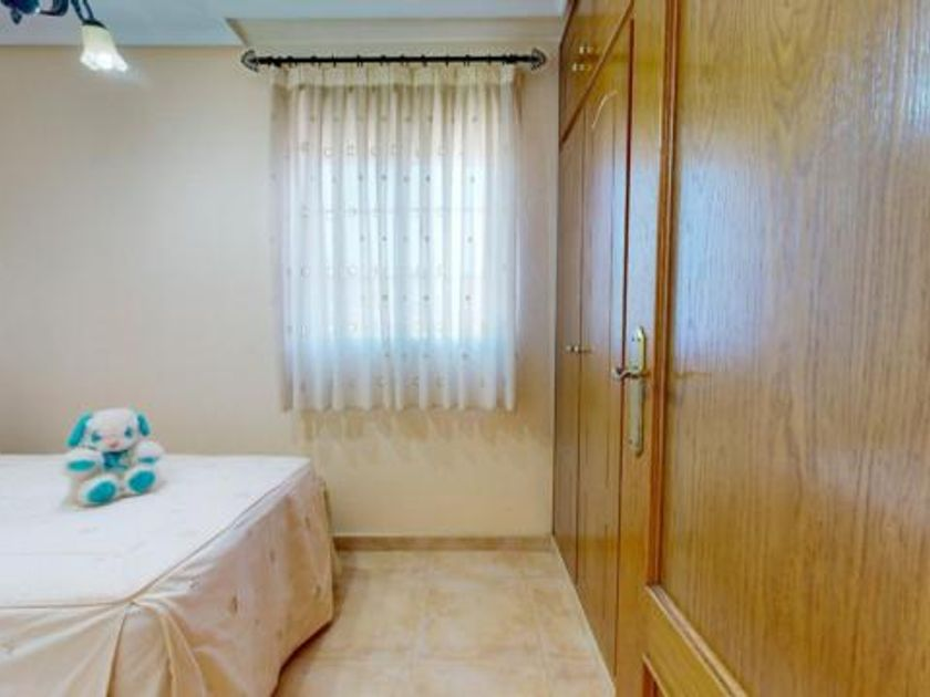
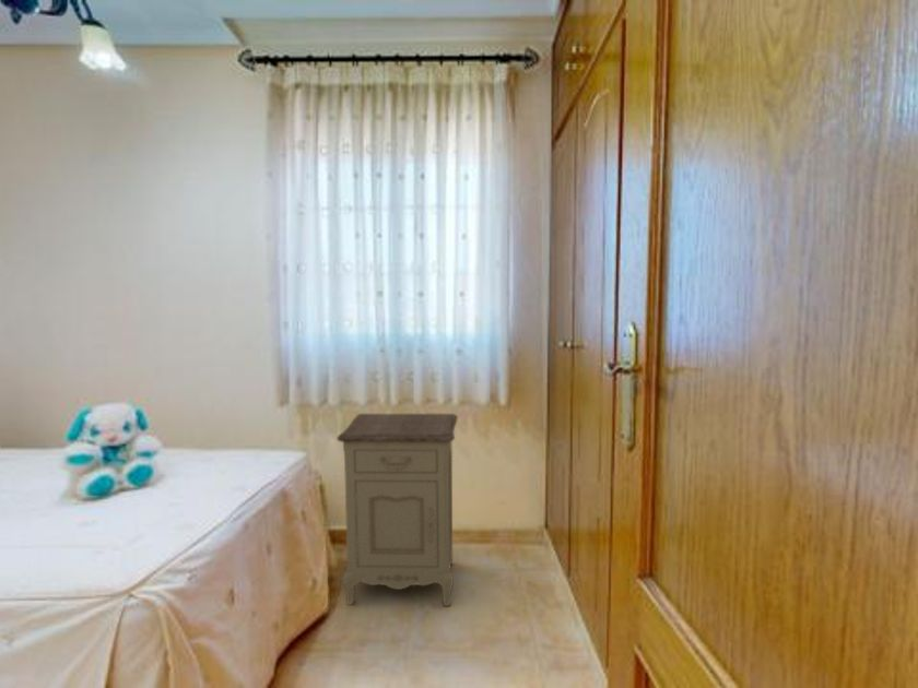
+ nightstand [336,413,459,607]
